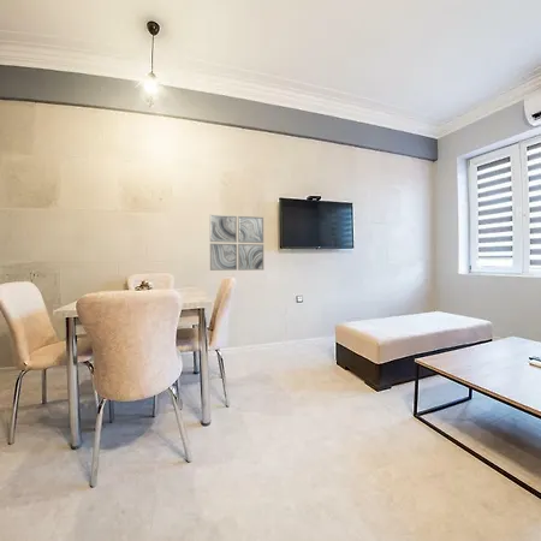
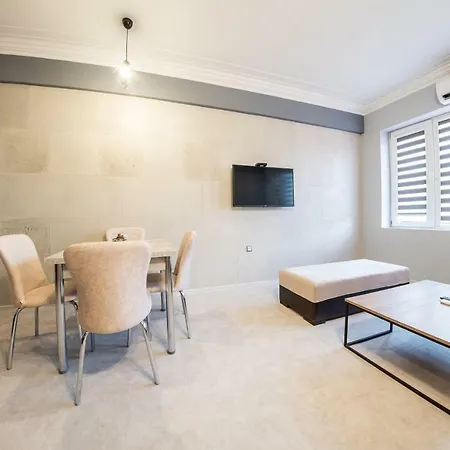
- wall art [208,214,264,272]
